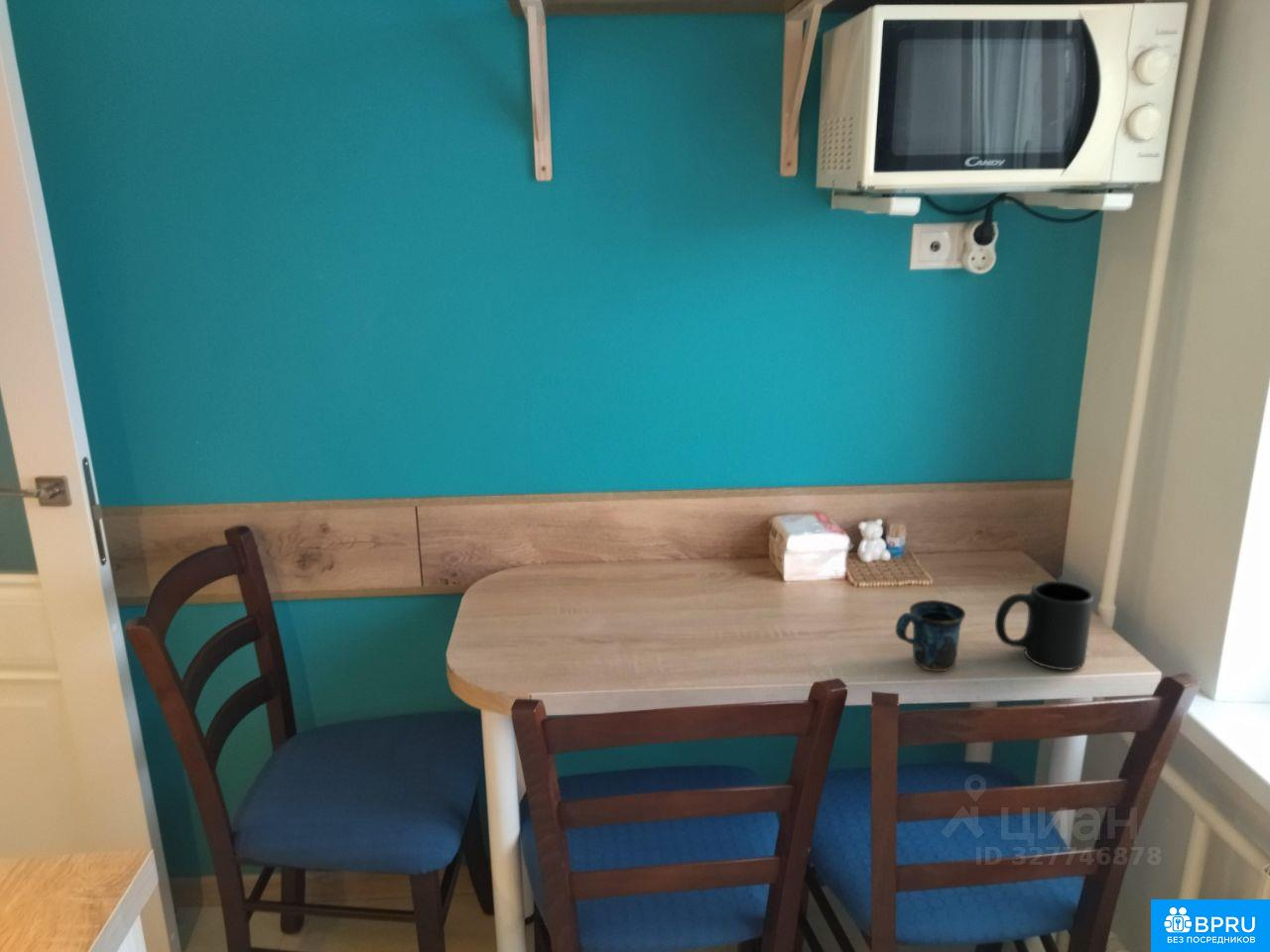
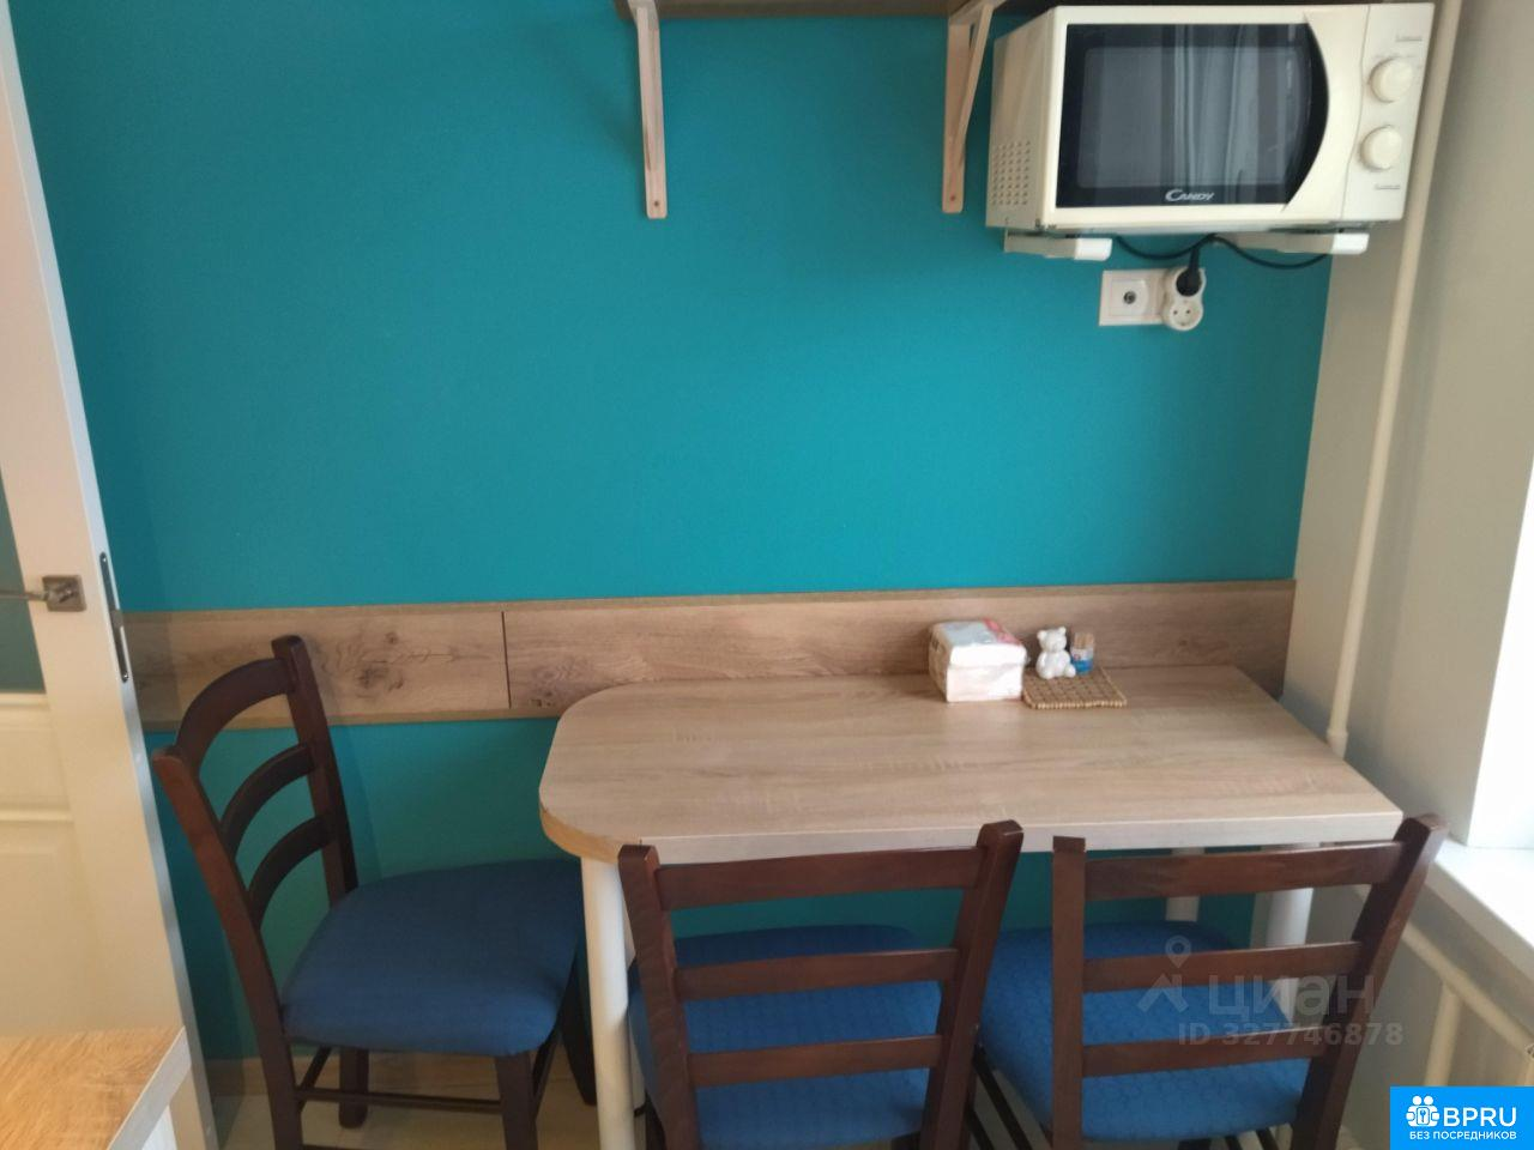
- mug [895,599,966,672]
- mug [994,580,1094,671]
